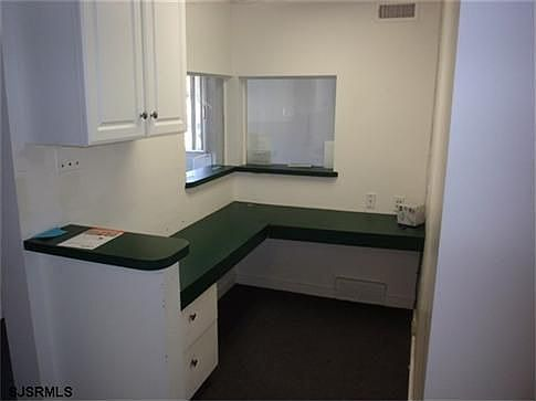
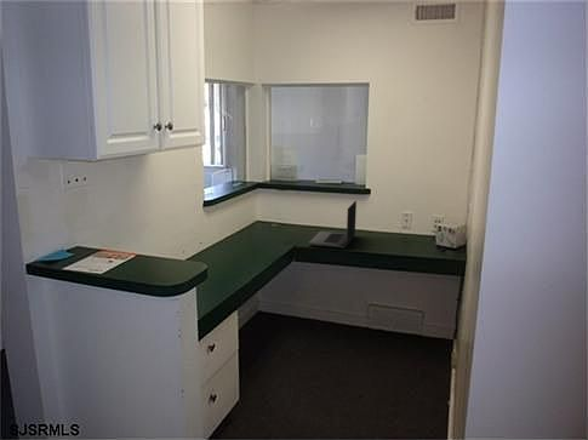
+ laptop computer [308,200,358,250]
